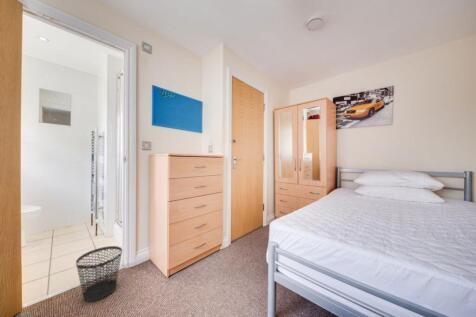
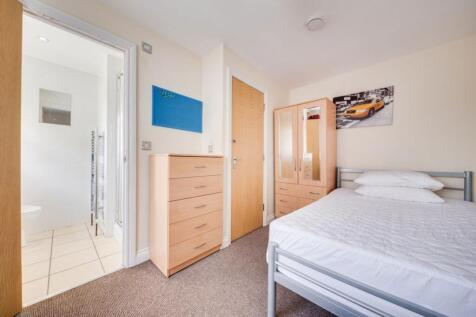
- wastebasket [75,245,123,303]
